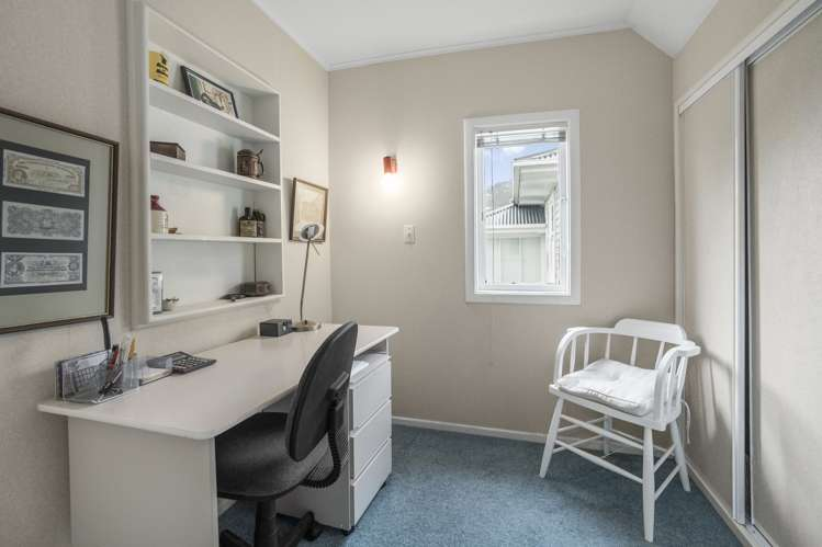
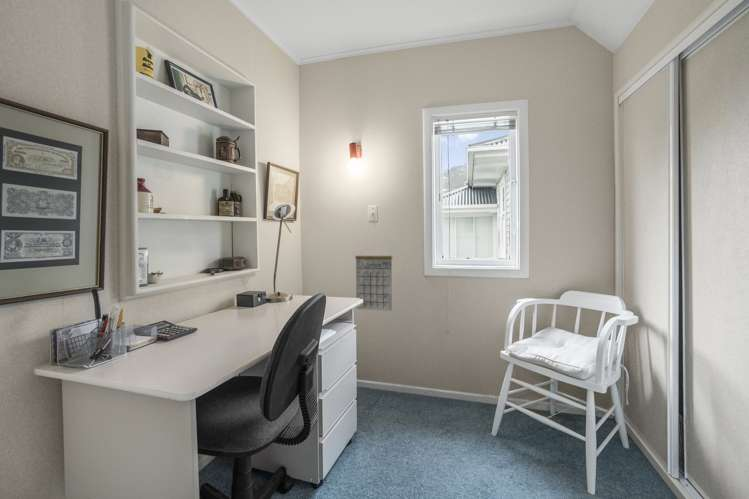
+ calendar [354,242,393,312]
